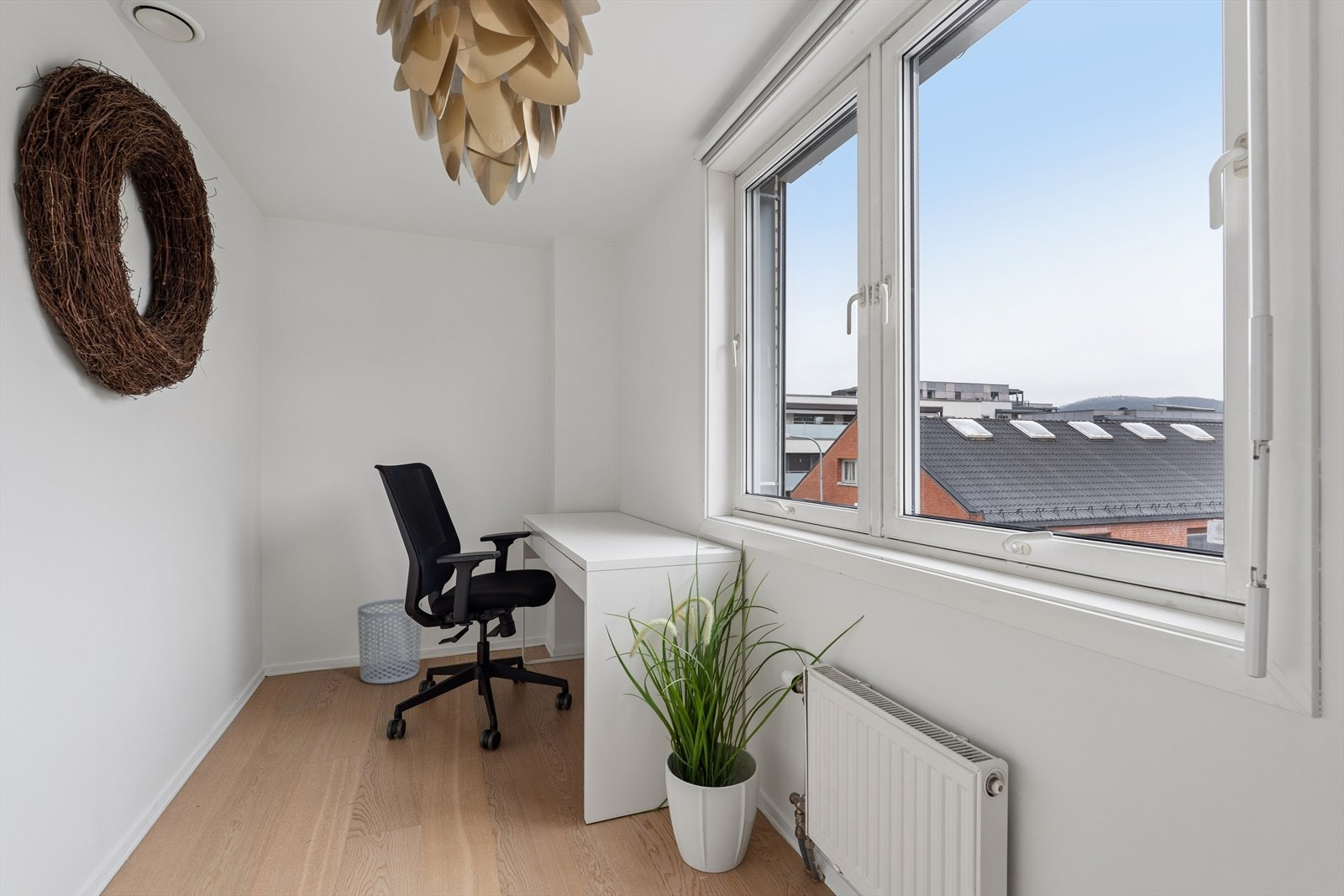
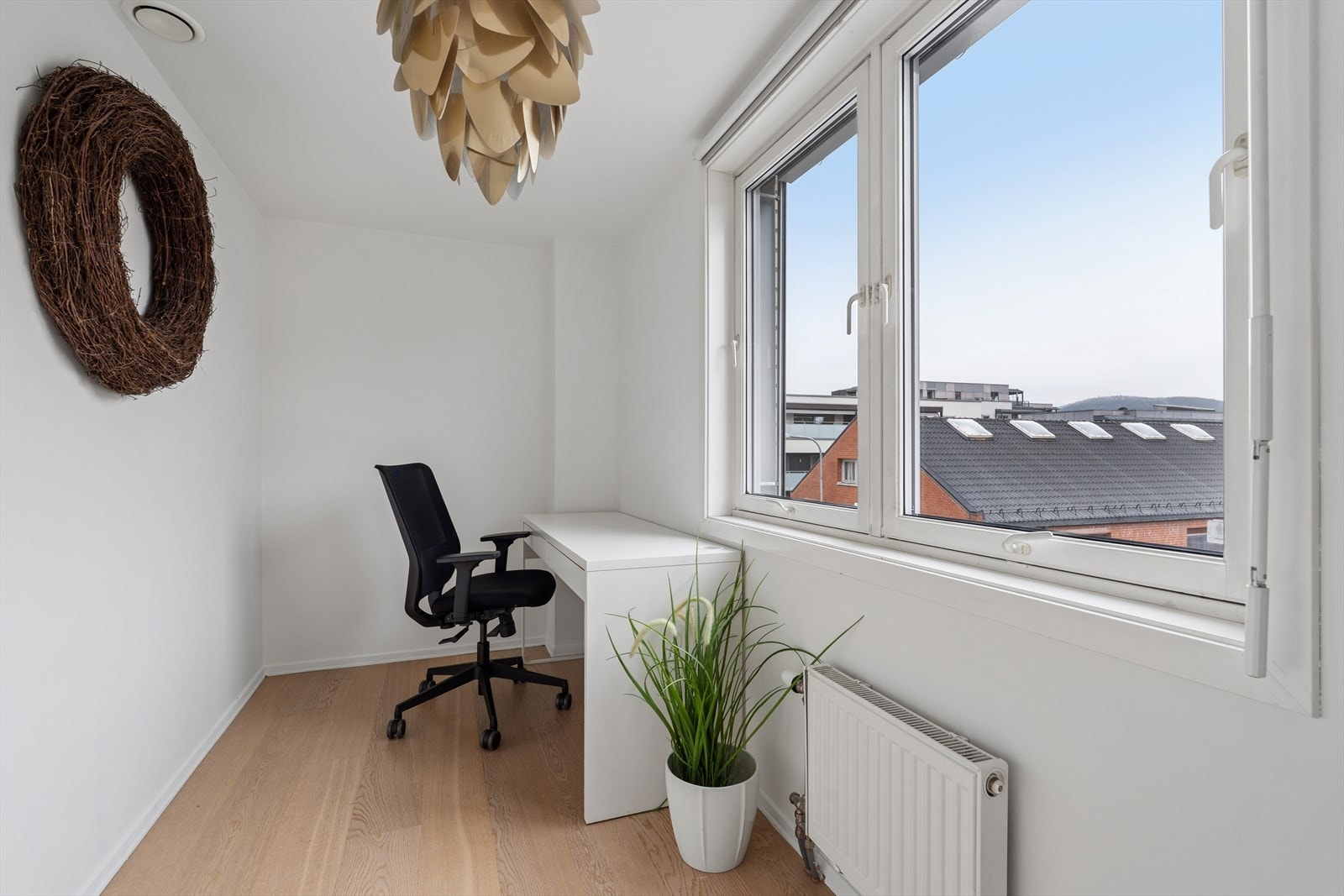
- waste bin [357,598,423,684]
